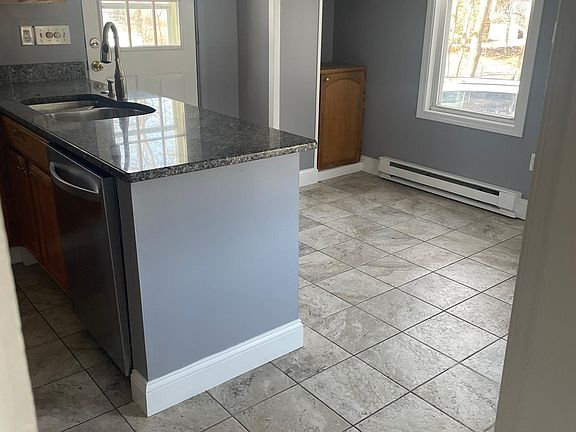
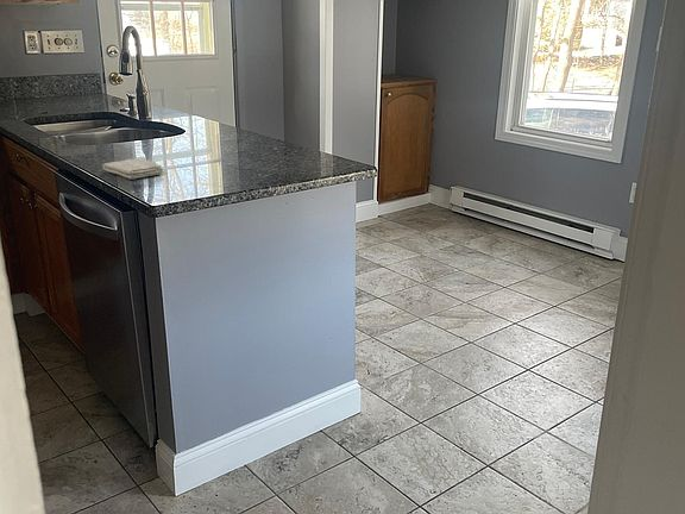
+ washcloth [101,157,165,180]
